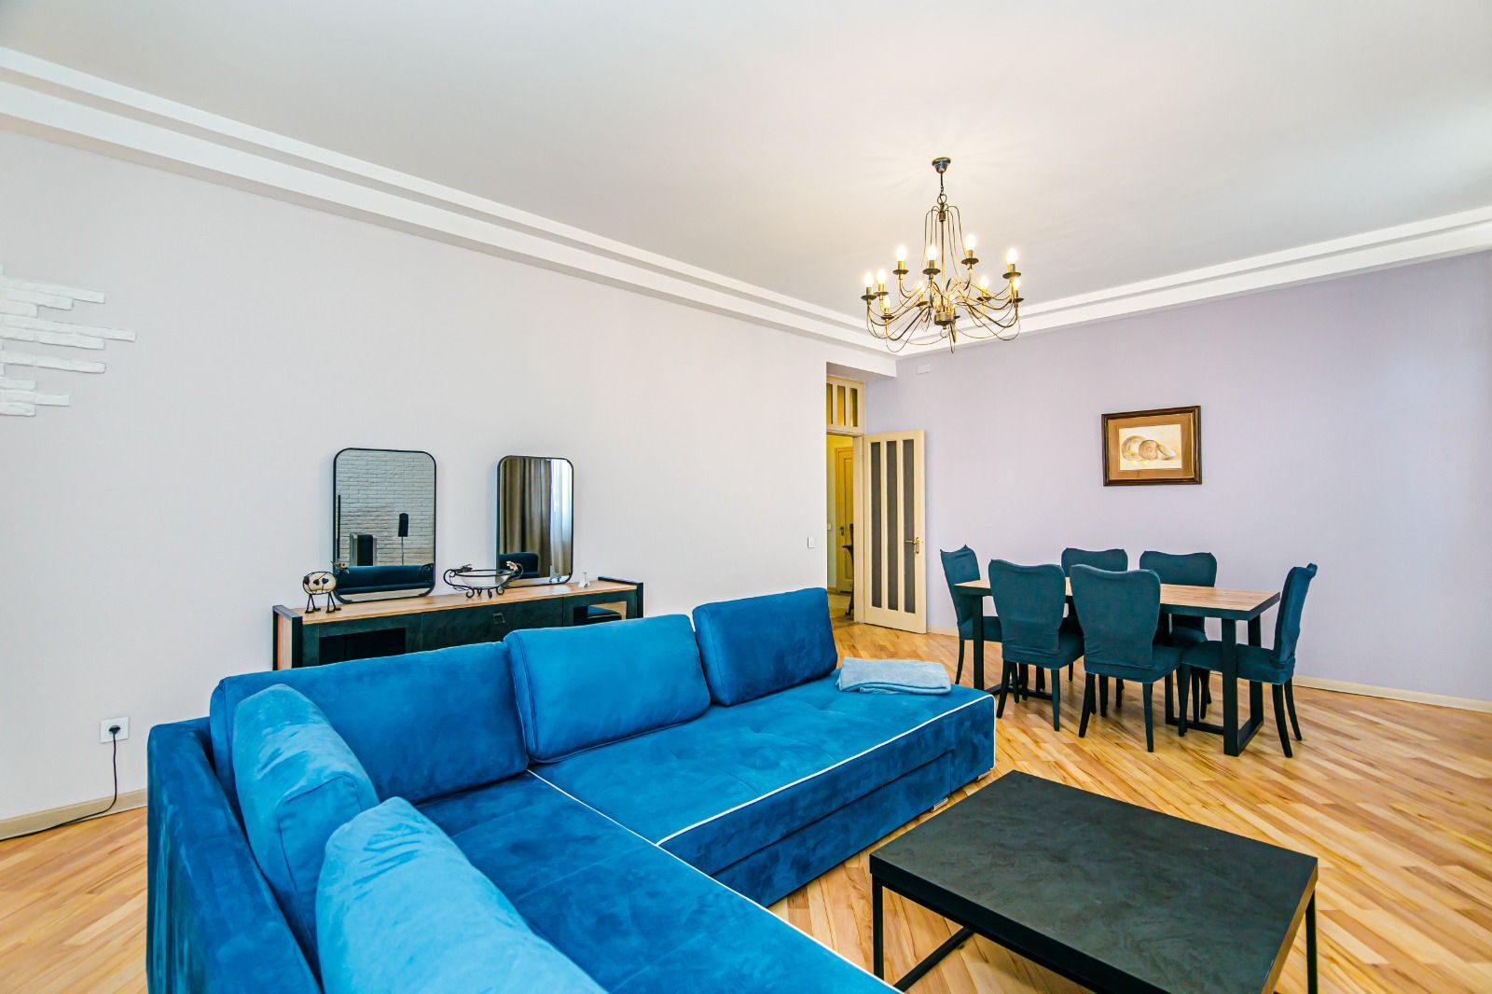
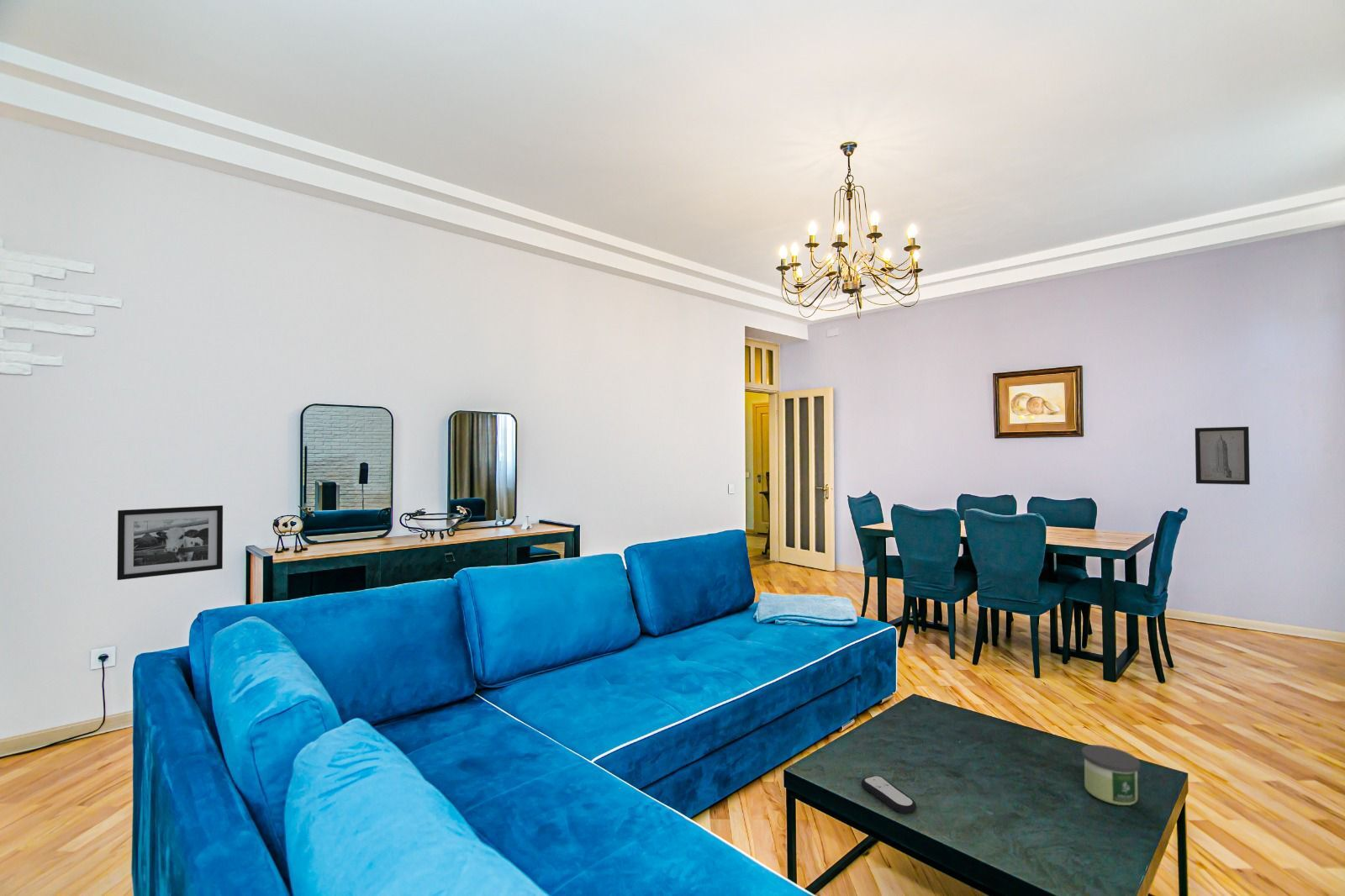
+ remote control [861,775,918,814]
+ picture frame [117,504,224,581]
+ wall art [1195,426,1251,486]
+ candle [1081,744,1141,806]
